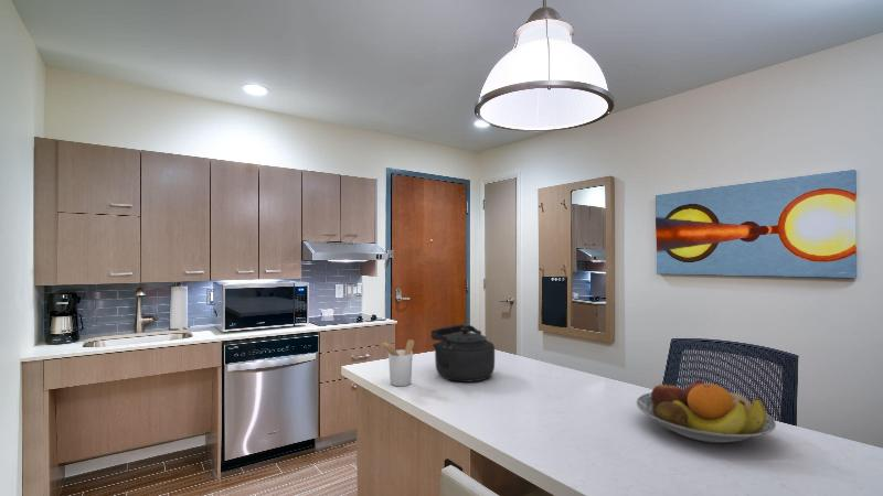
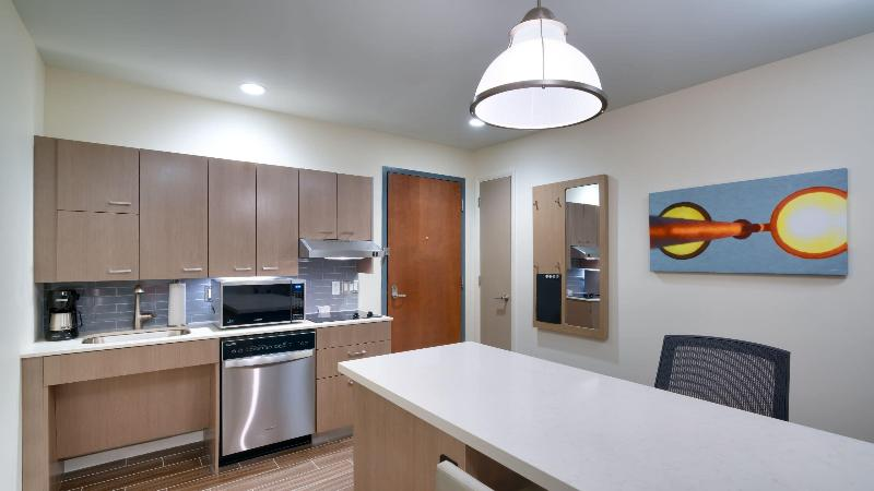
- kettle [430,323,496,382]
- fruit bowl [636,378,777,444]
- utensil holder [380,338,416,387]
